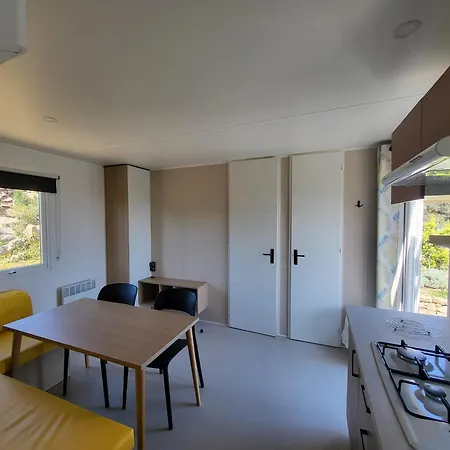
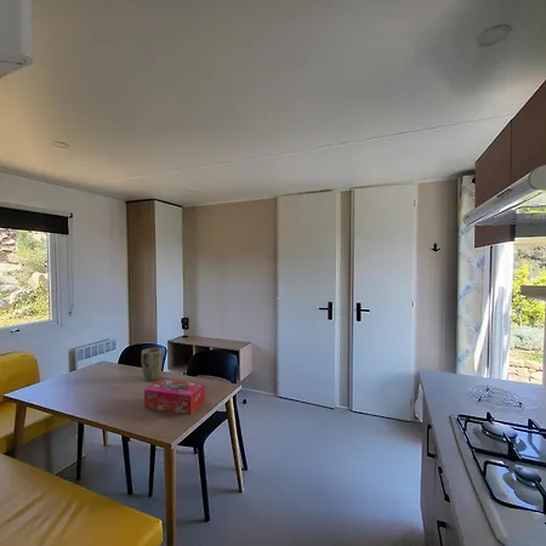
+ plant pot [141,347,164,382]
+ tissue box [143,379,206,415]
